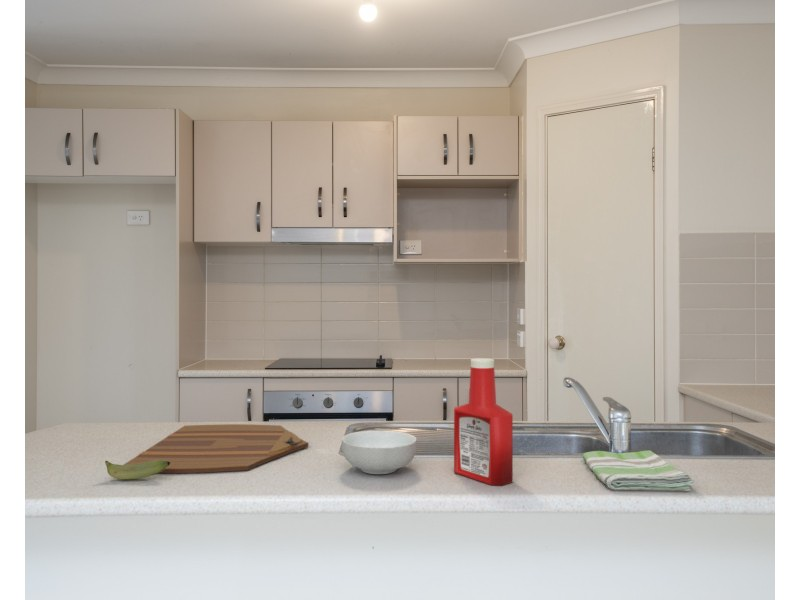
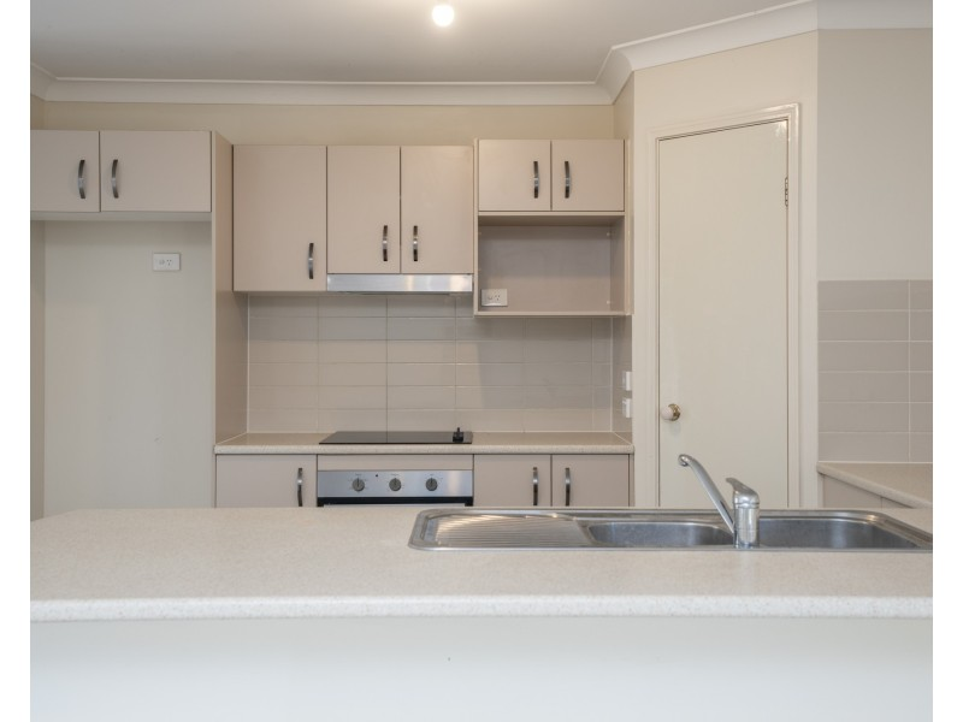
- soap bottle [453,357,514,486]
- banana [104,460,170,481]
- dish towel [581,449,695,492]
- cereal bowl [341,430,418,475]
- cutting board [123,423,309,474]
